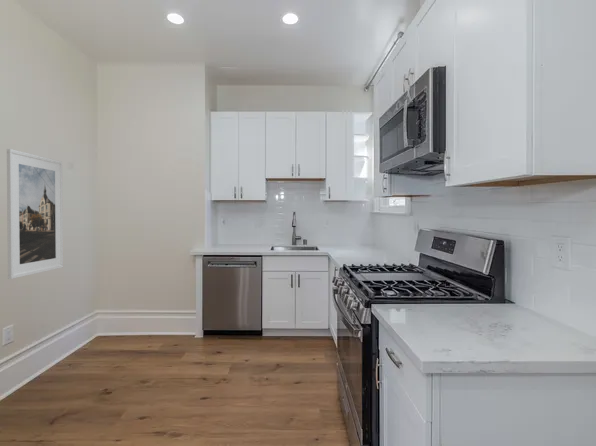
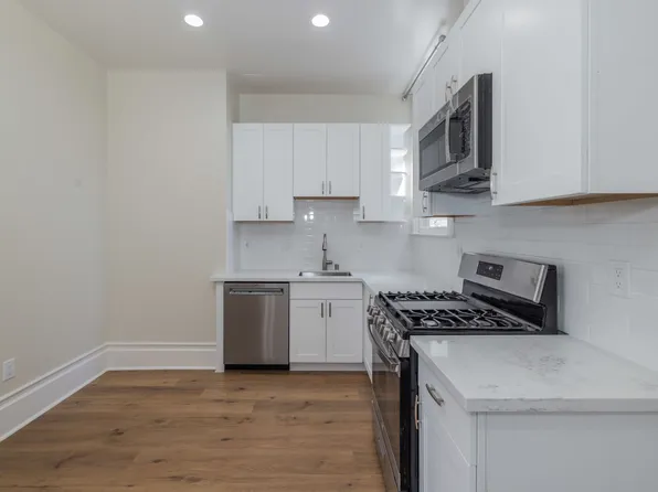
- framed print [6,148,64,280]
